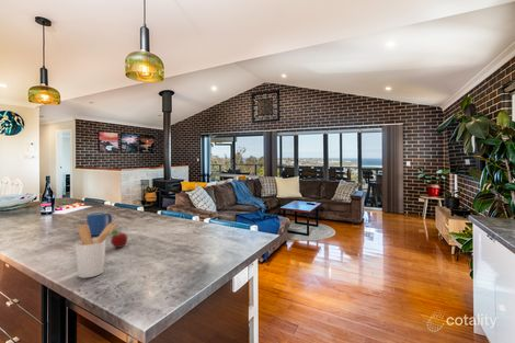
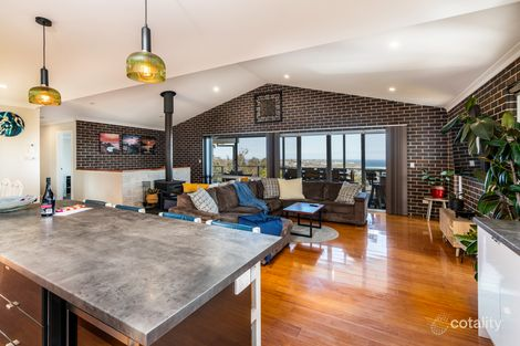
- mug [85,210,113,237]
- fruit [108,229,128,249]
- utensil holder [75,222,118,279]
